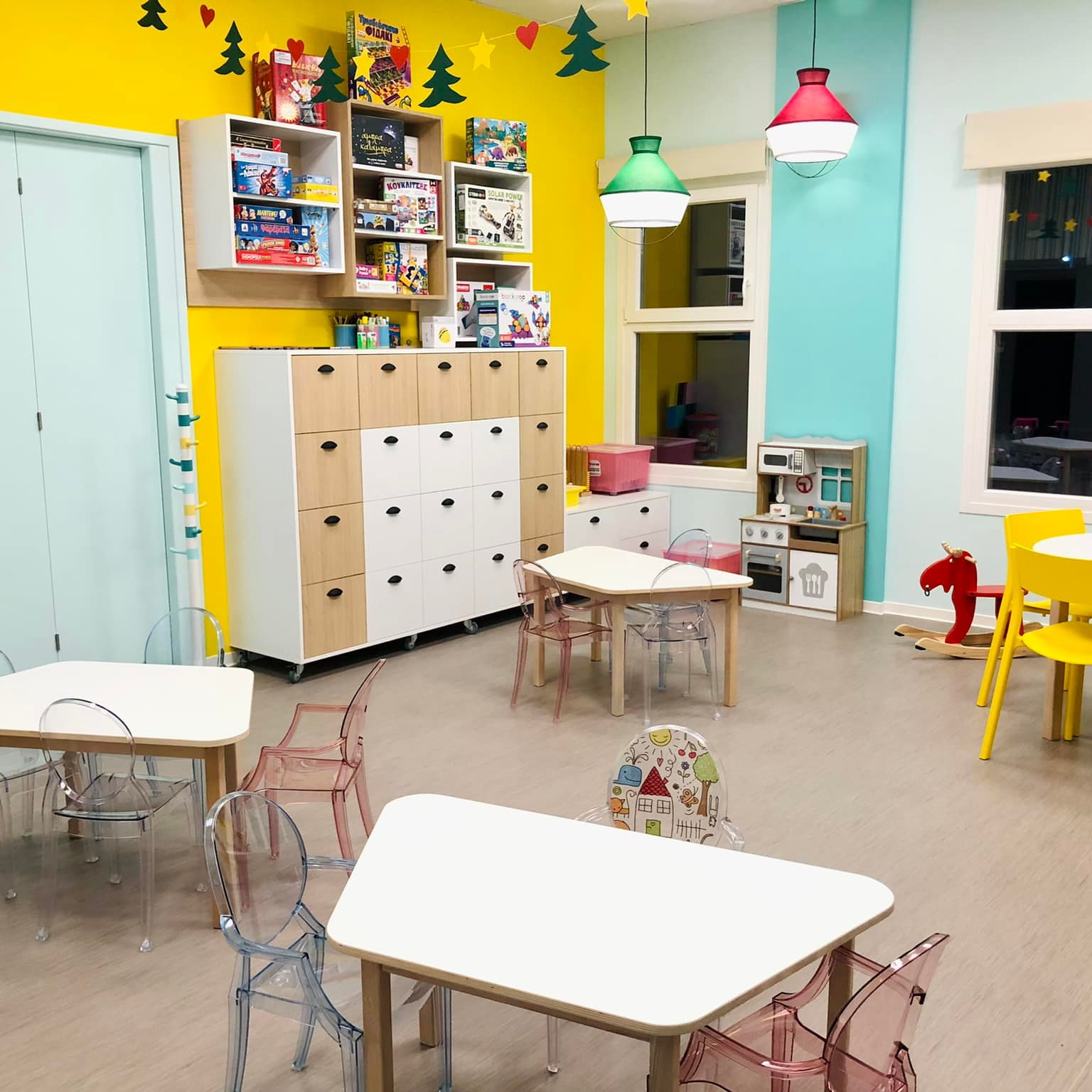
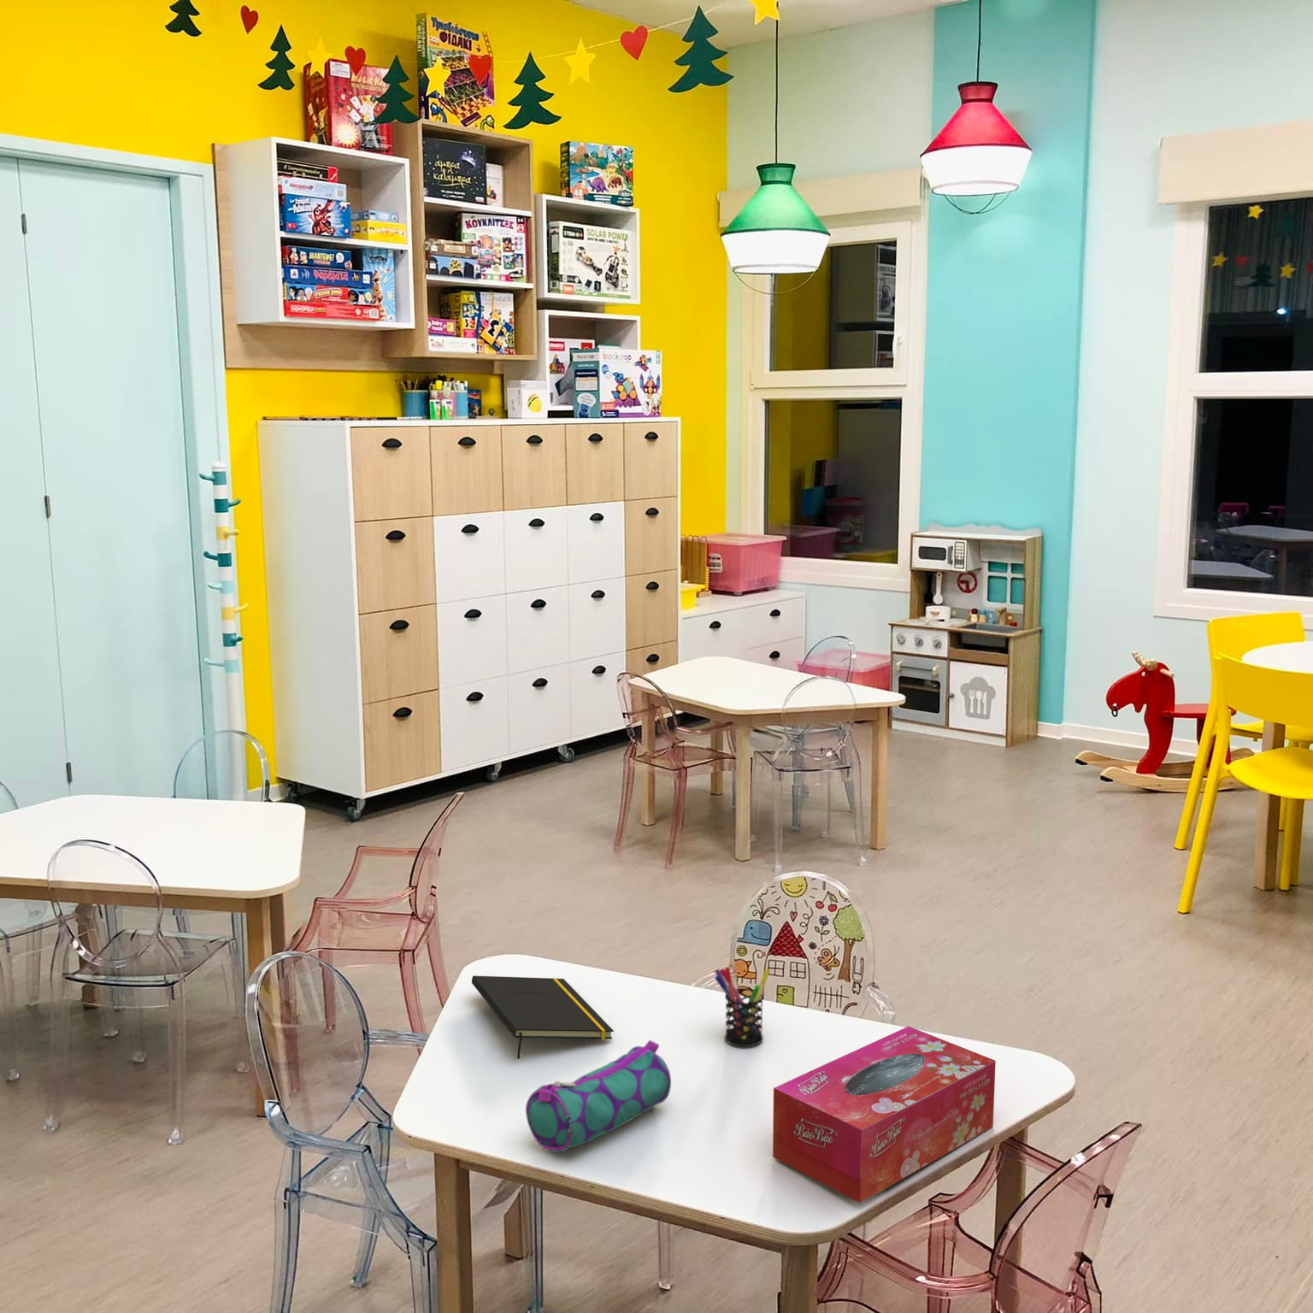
+ pencil case [525,1040,672,1153]
+ pen holder [714,966,771,1047]
+ notepad [471,974,614,1060]
+ tissue box [772,1026,997,1204]
